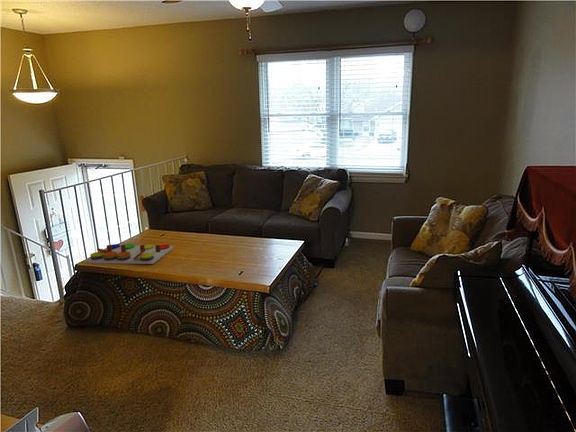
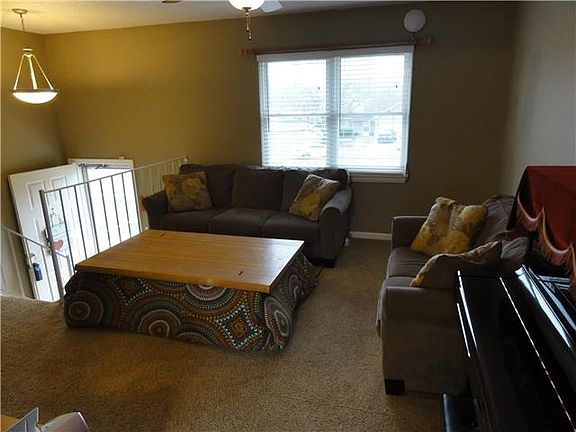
- board game [83,243,174,265]
